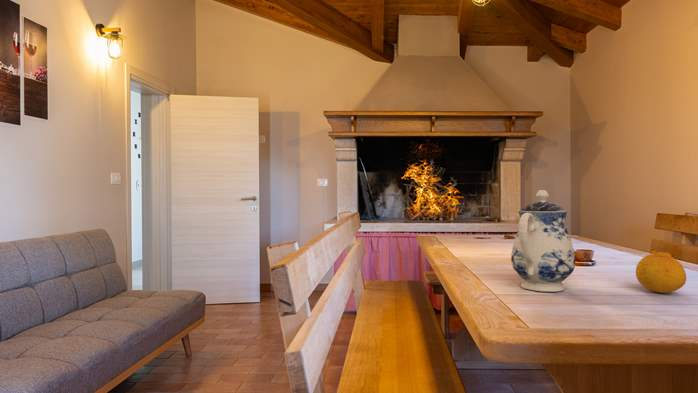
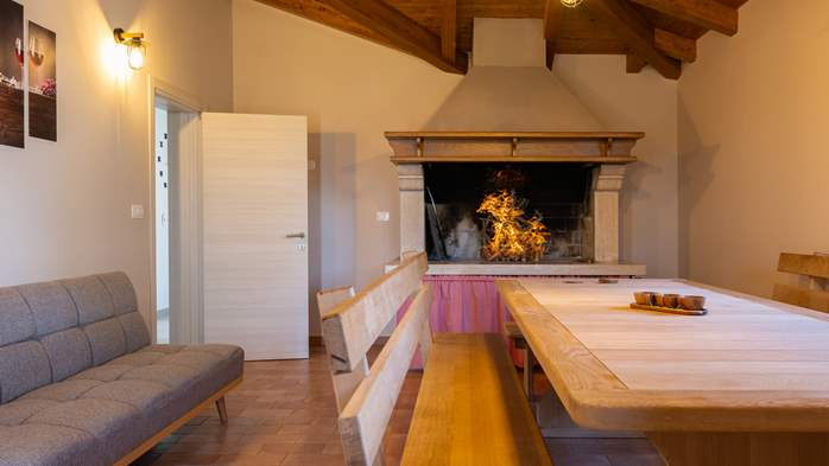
- teapot [510,189,576,293]
- fruit [635,250,687,294]
